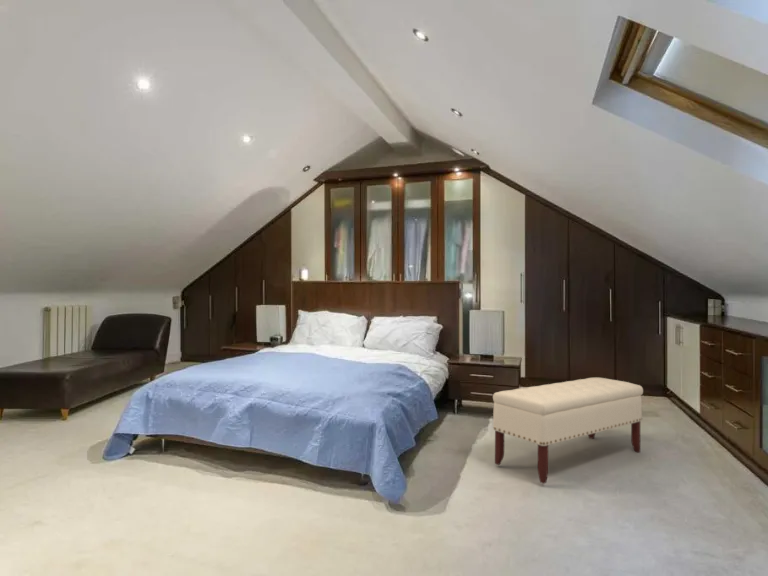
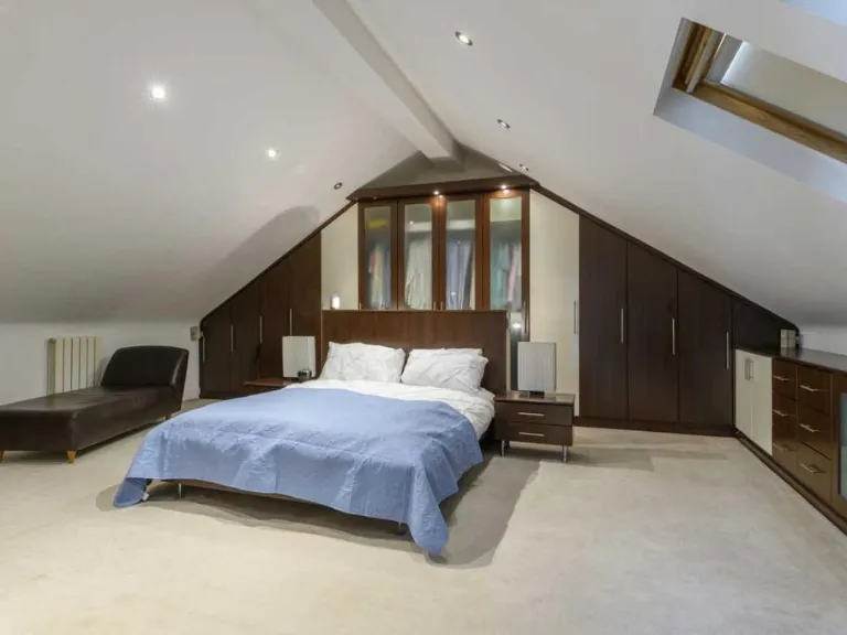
- bench [492,376,644,485]
